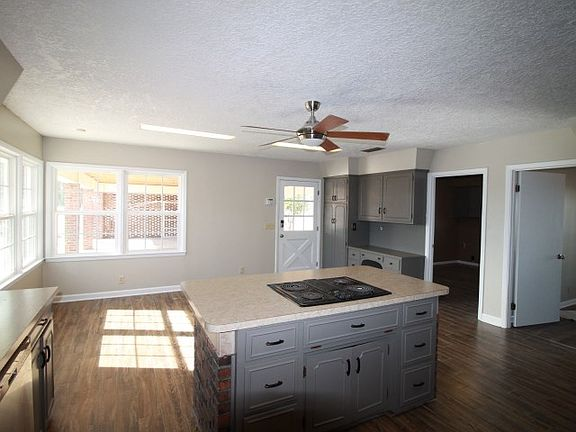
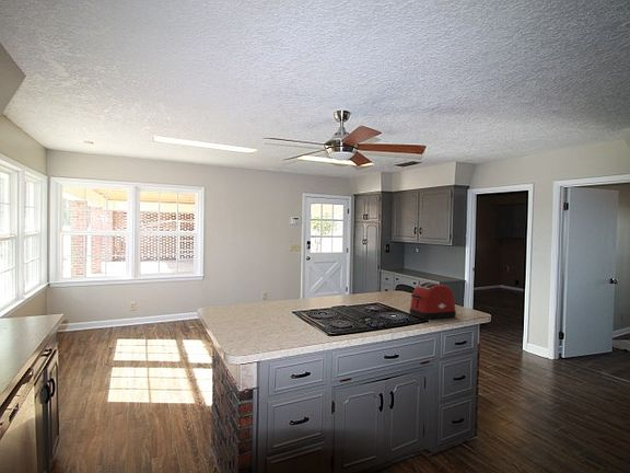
+ toaster [408,281,457,321]
